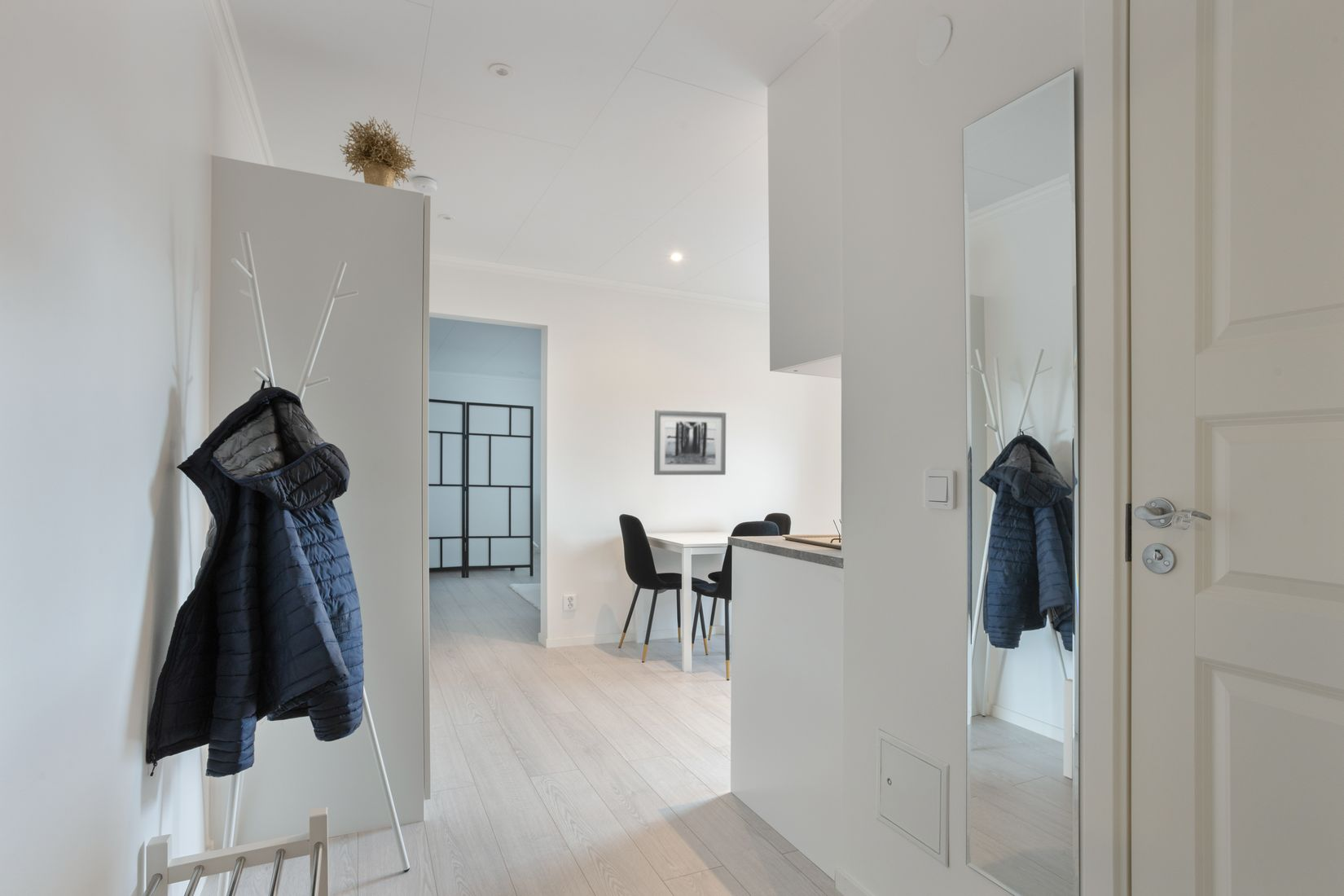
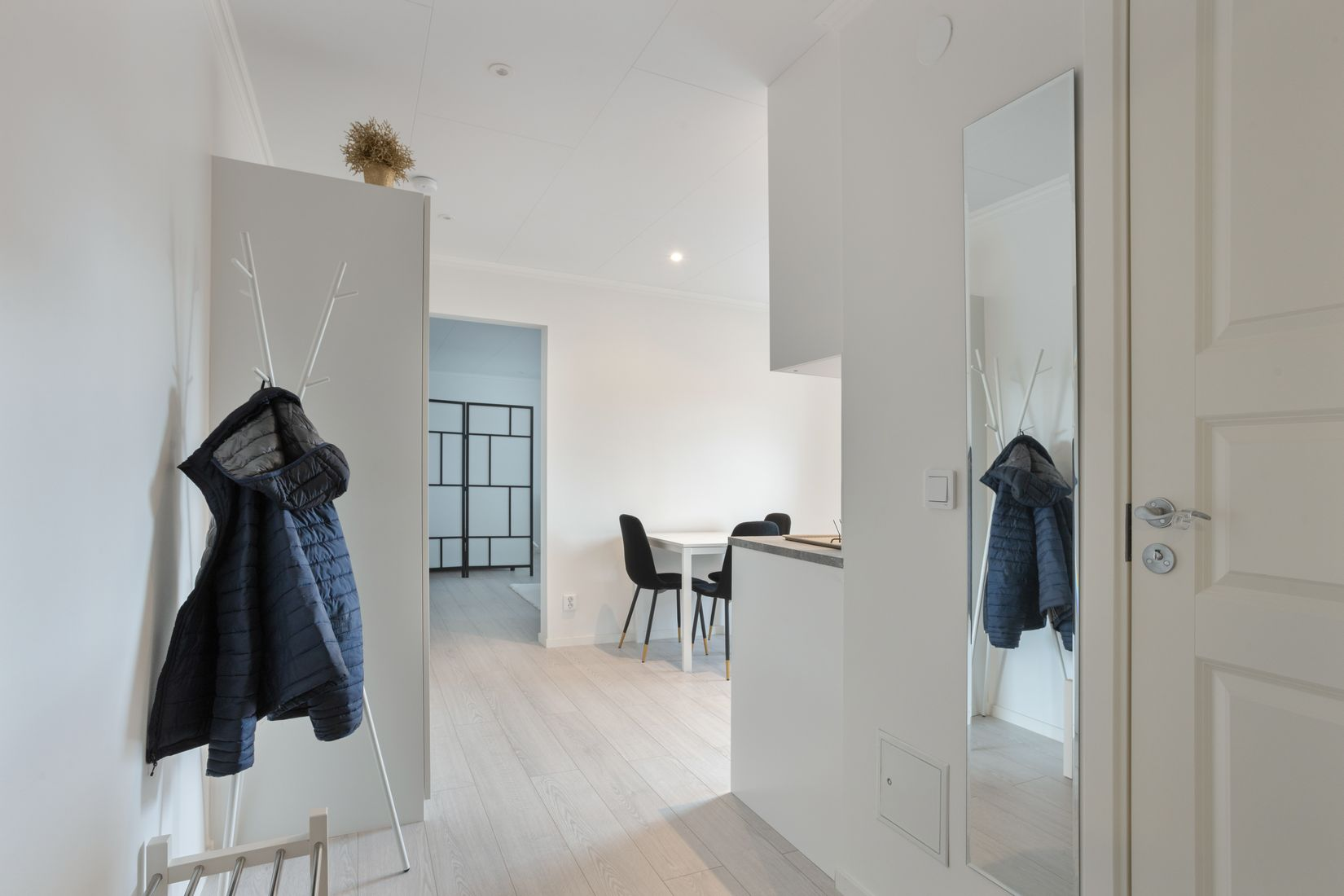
- wall art [653,409,727,476]
